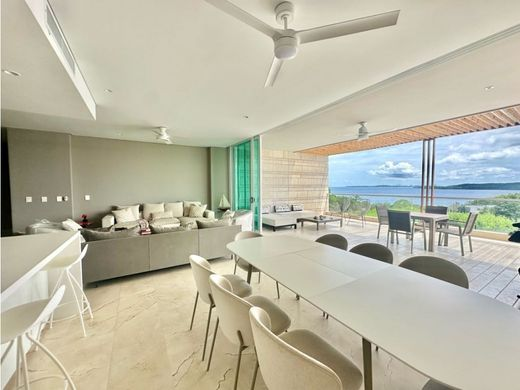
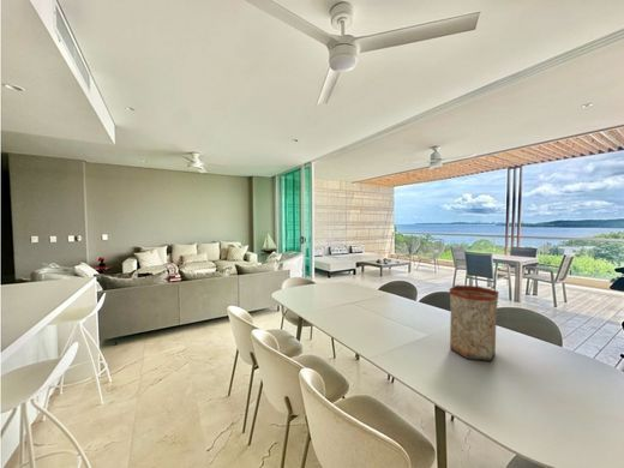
+ vase [449,284,500,362]
